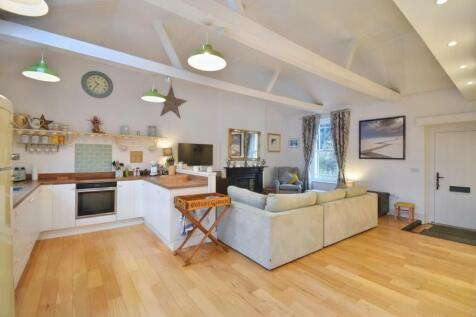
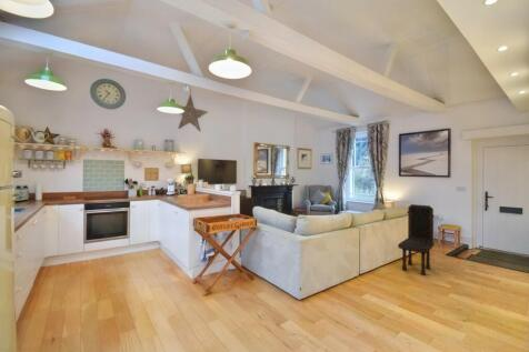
+ dining chair [397,203,435,276]
